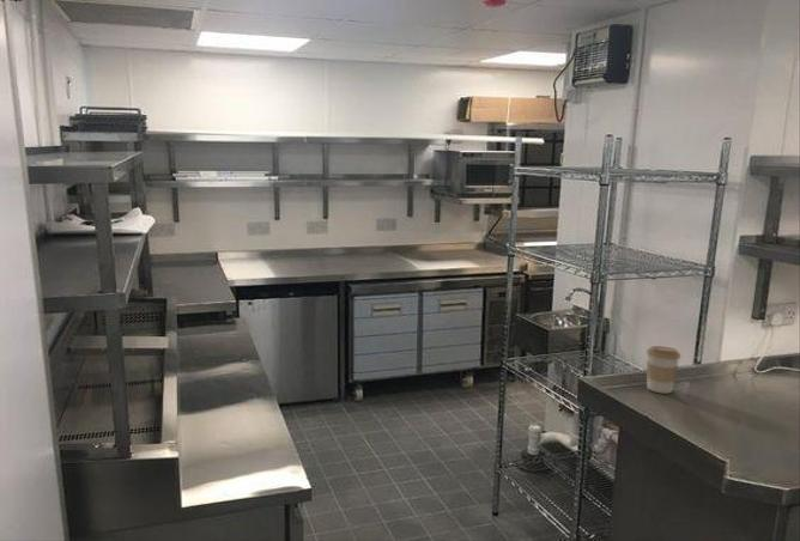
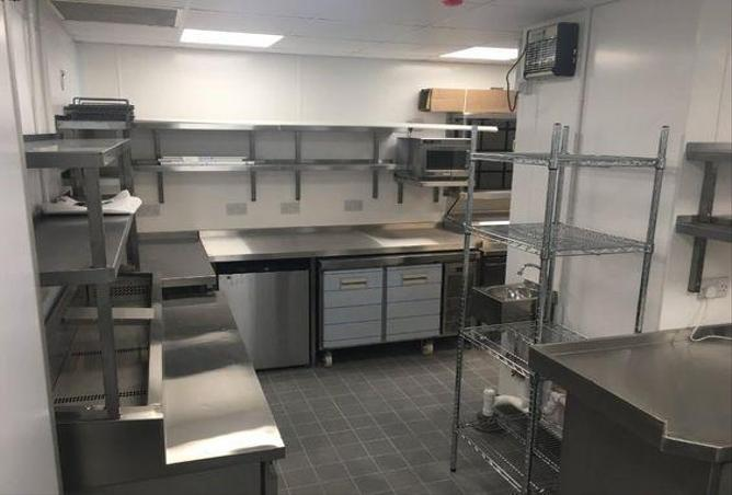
- coffee cup [646,345,681,395]
